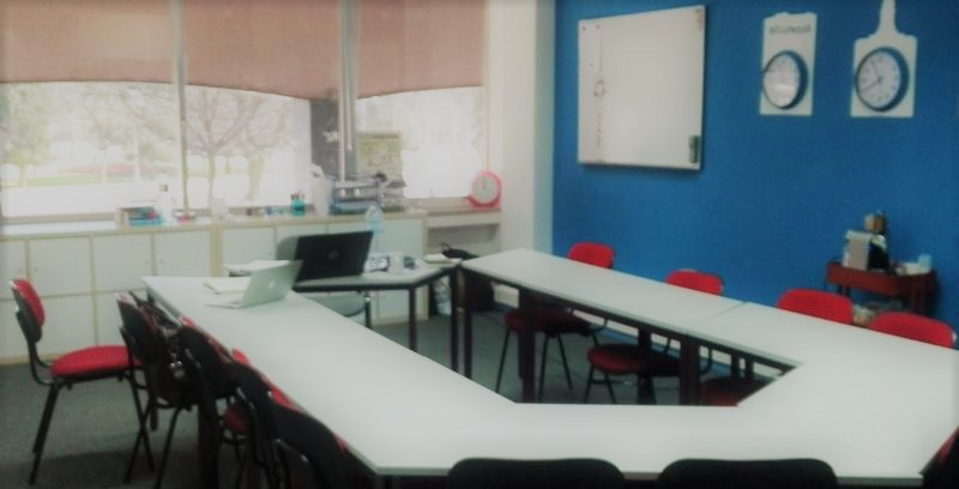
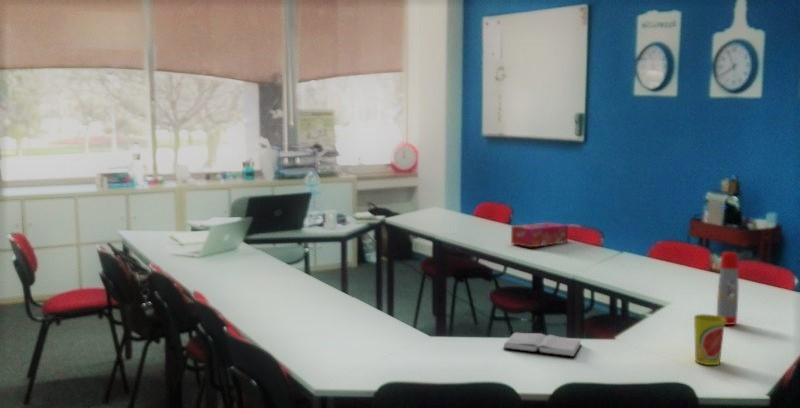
+ hardback book [502,331,582,358]
+ cup [693,313,725,366]
+ tissue box [510,222,569,248]
+ water bottle [716,251,739,326]
